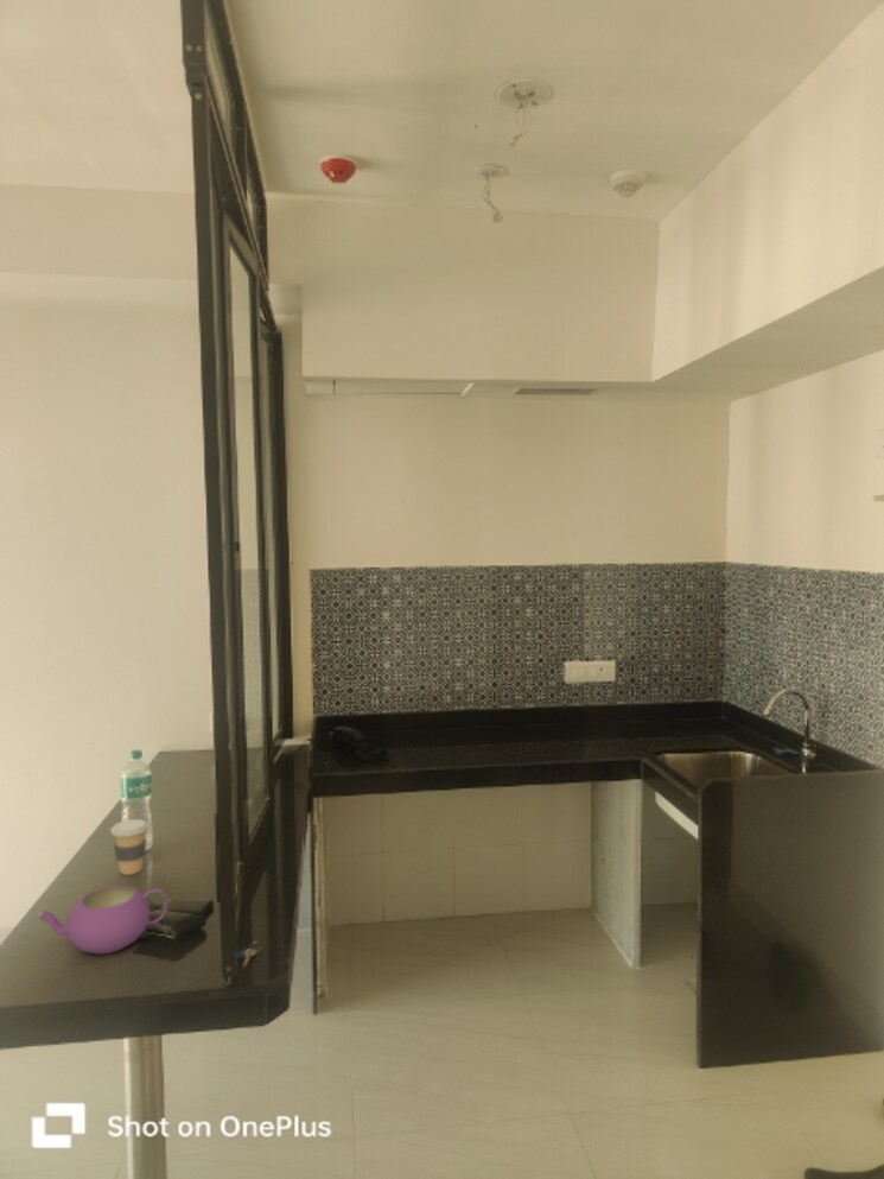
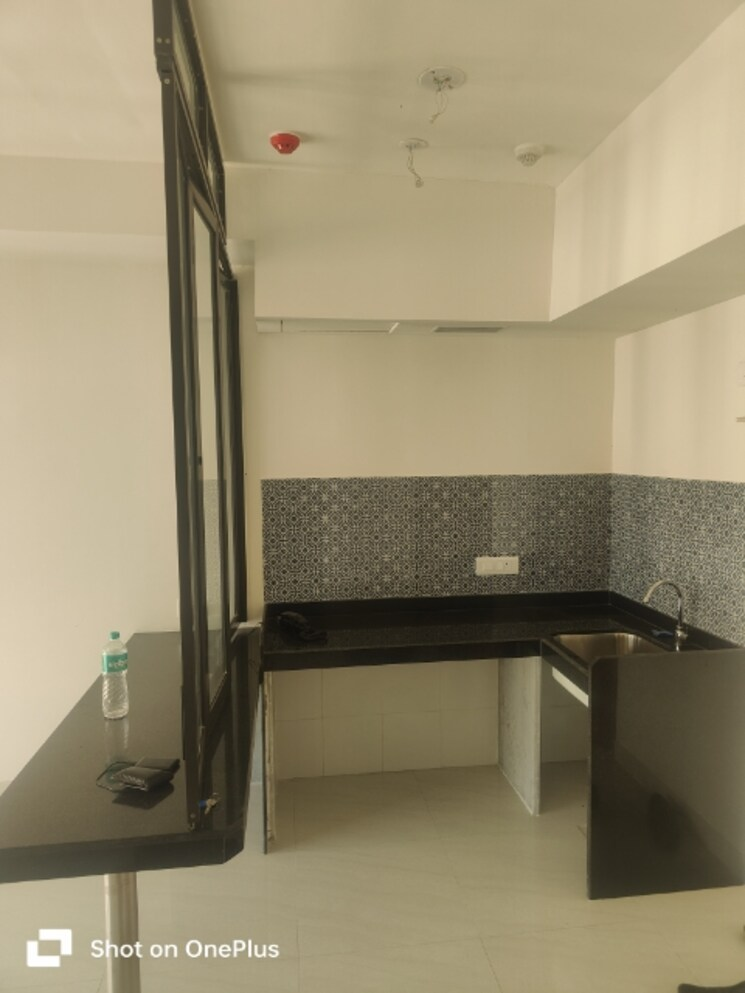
- coffee cup [109,818,150,876]
- teapot [37,885,168,955]
